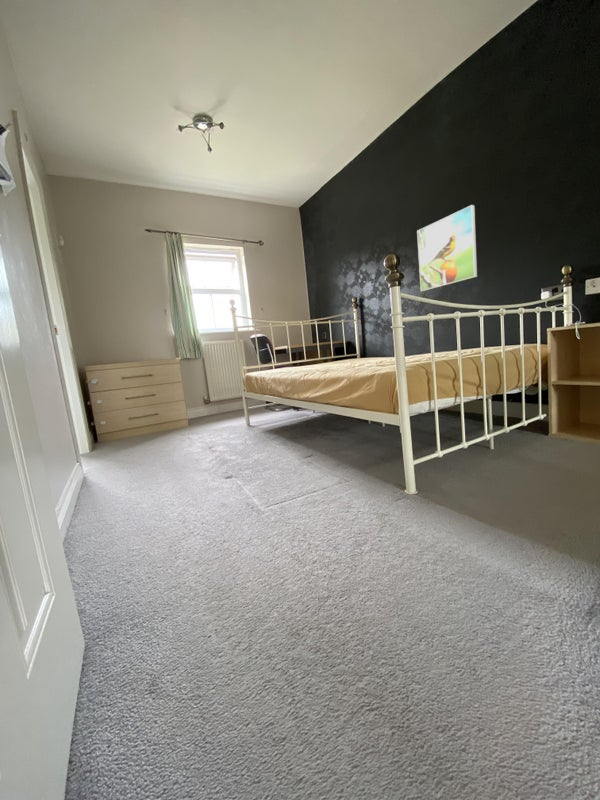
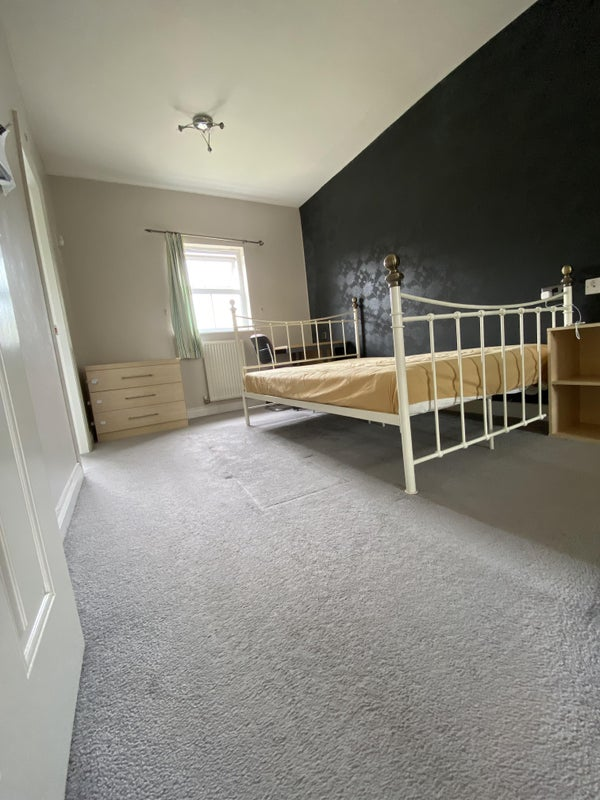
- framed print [416,204,478,292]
